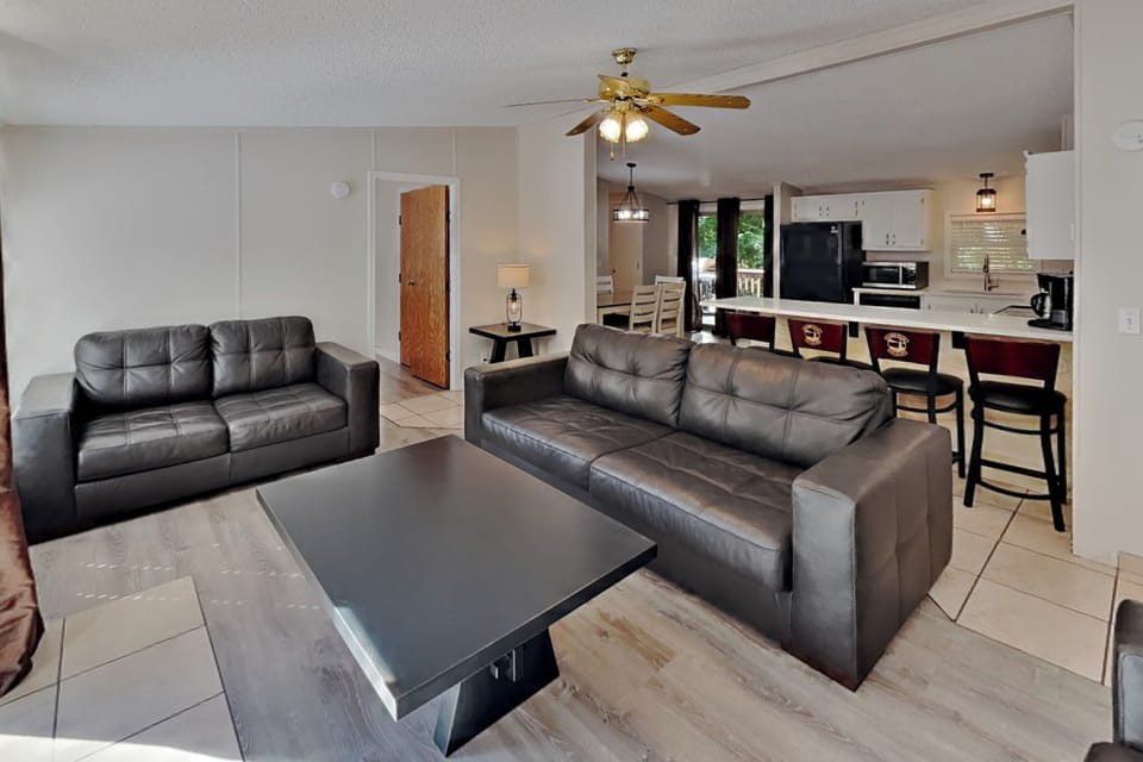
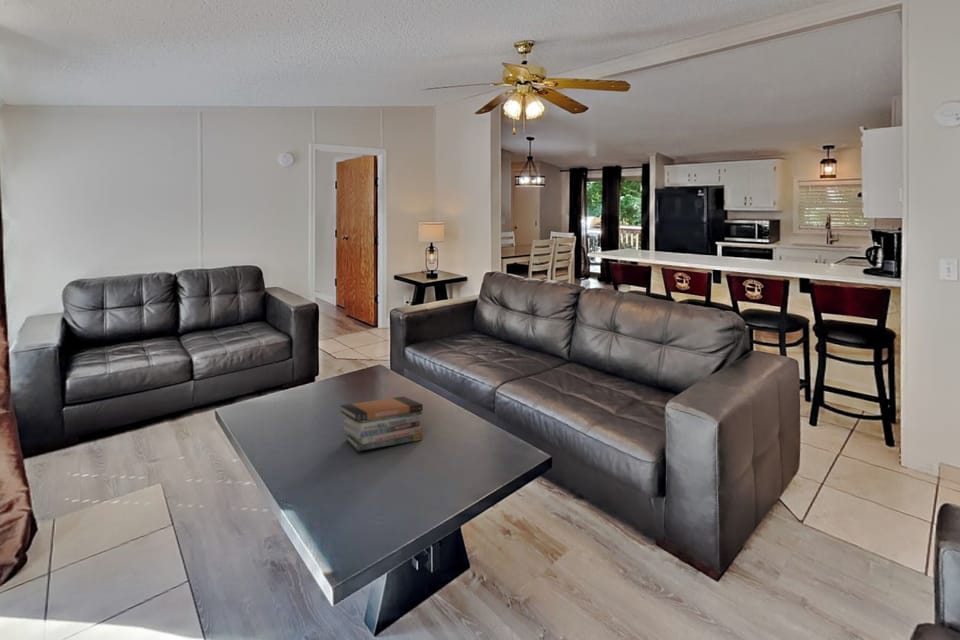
+ book stack [339,395,424,452]
